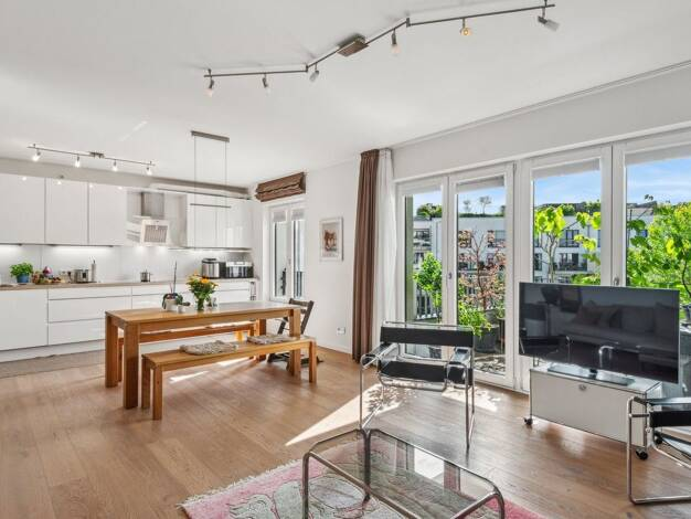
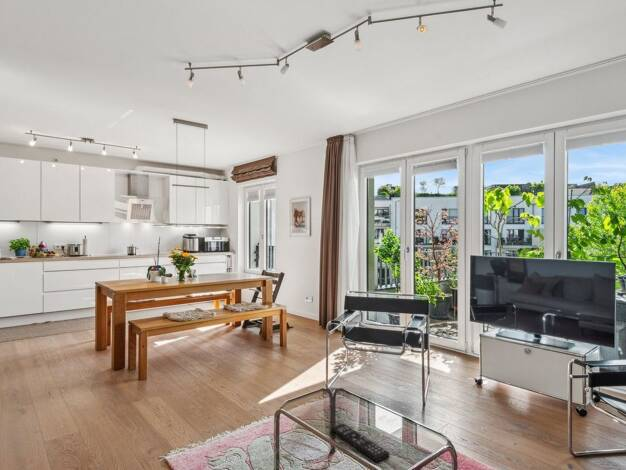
+ remote control [330,422,391,463]
